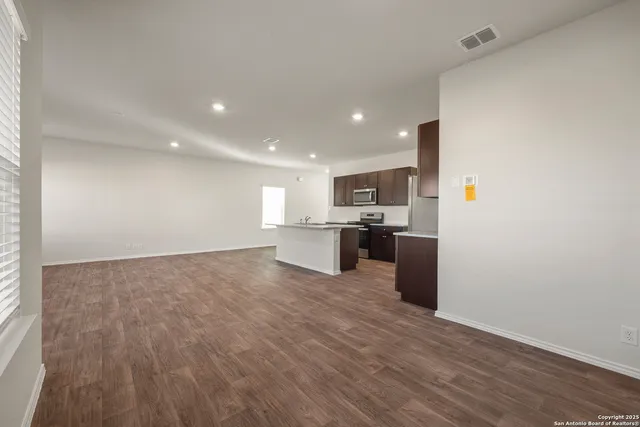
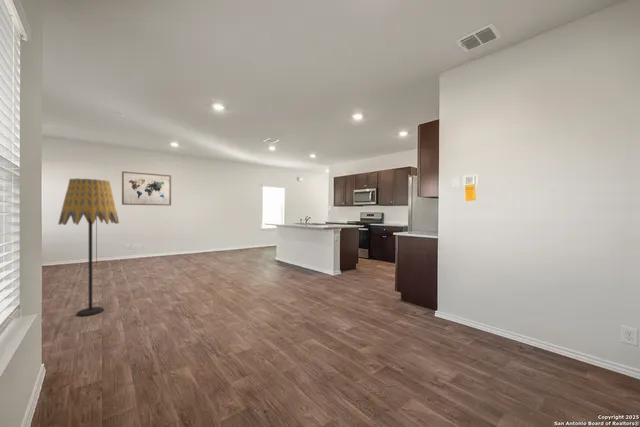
+ wall art [121,170,172,207]
+ floor lamp [57,177,120,317]
